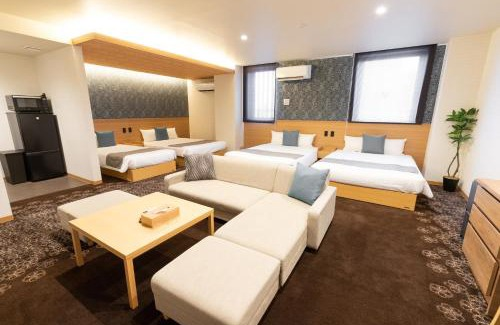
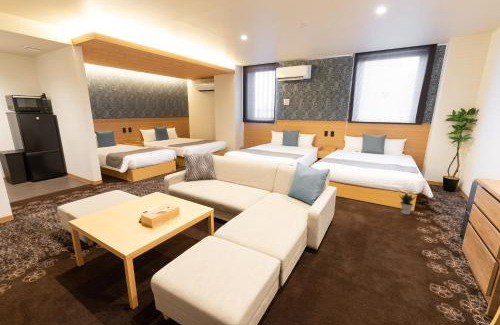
+ potted plant [397,191,415,215]
